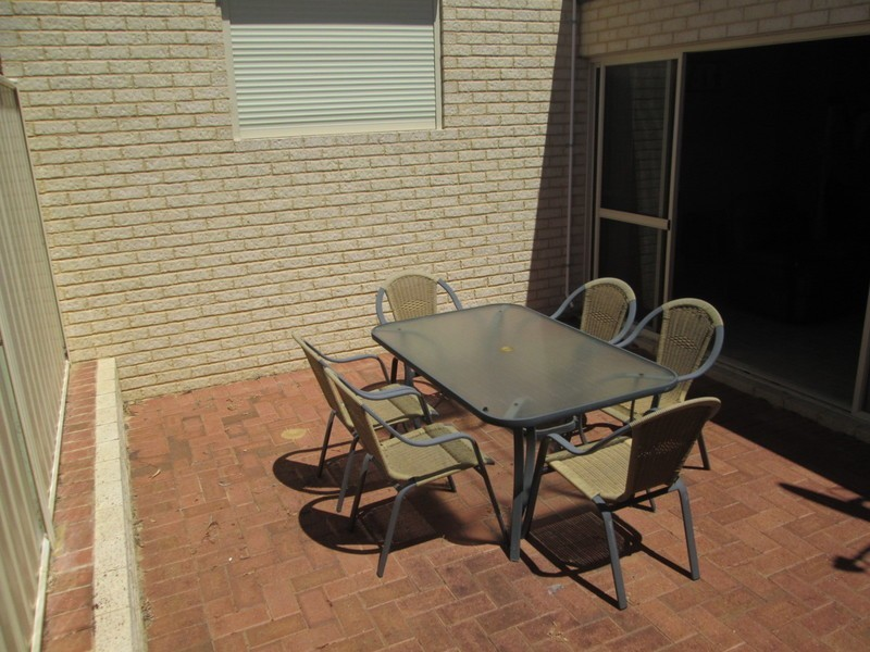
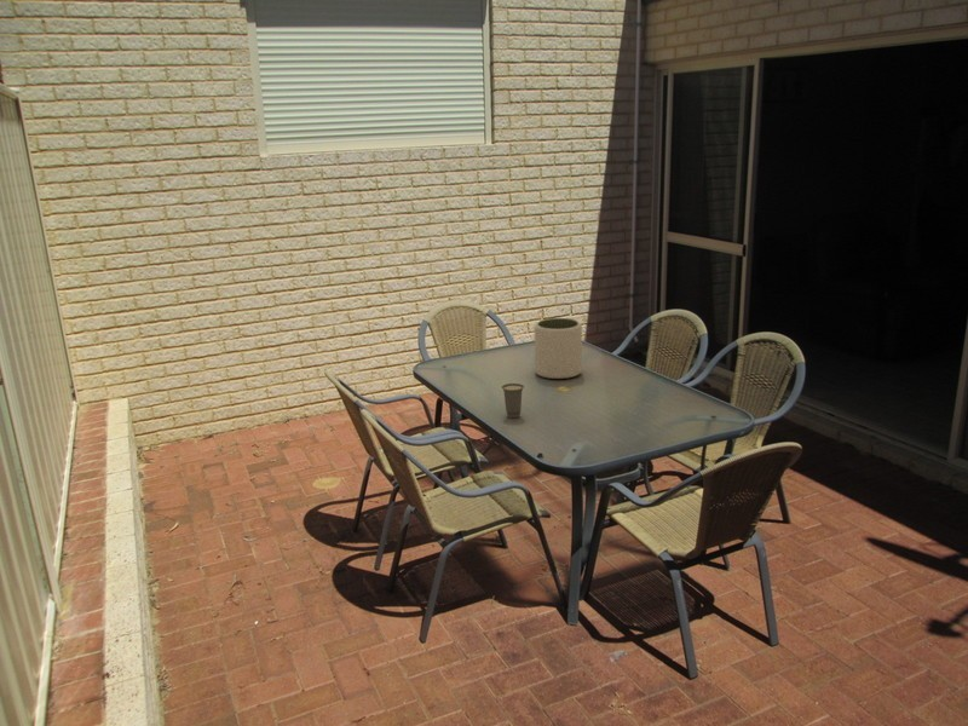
+ cup [501,382,525,420]
+ plant pot [534,317,583,380]
